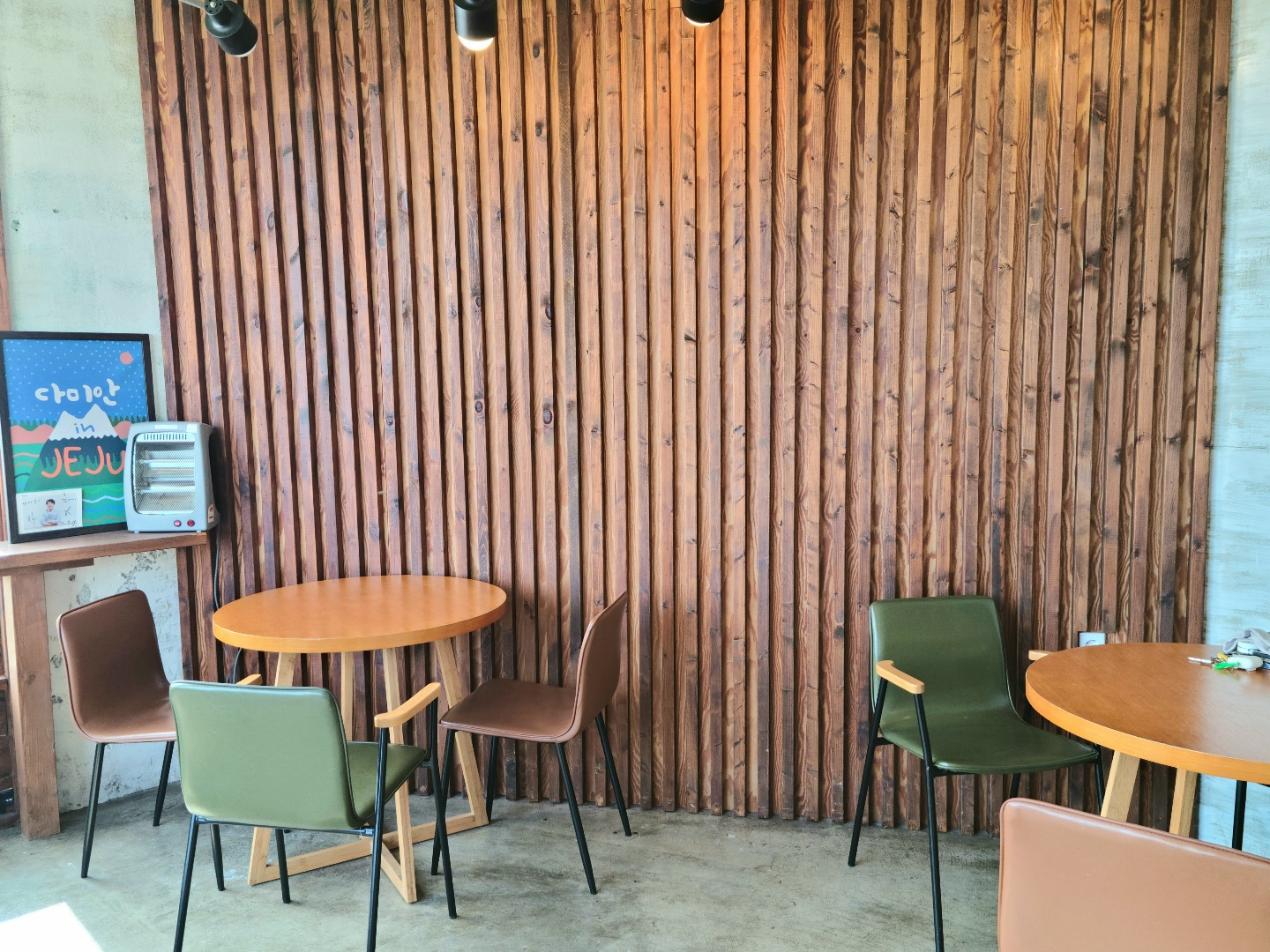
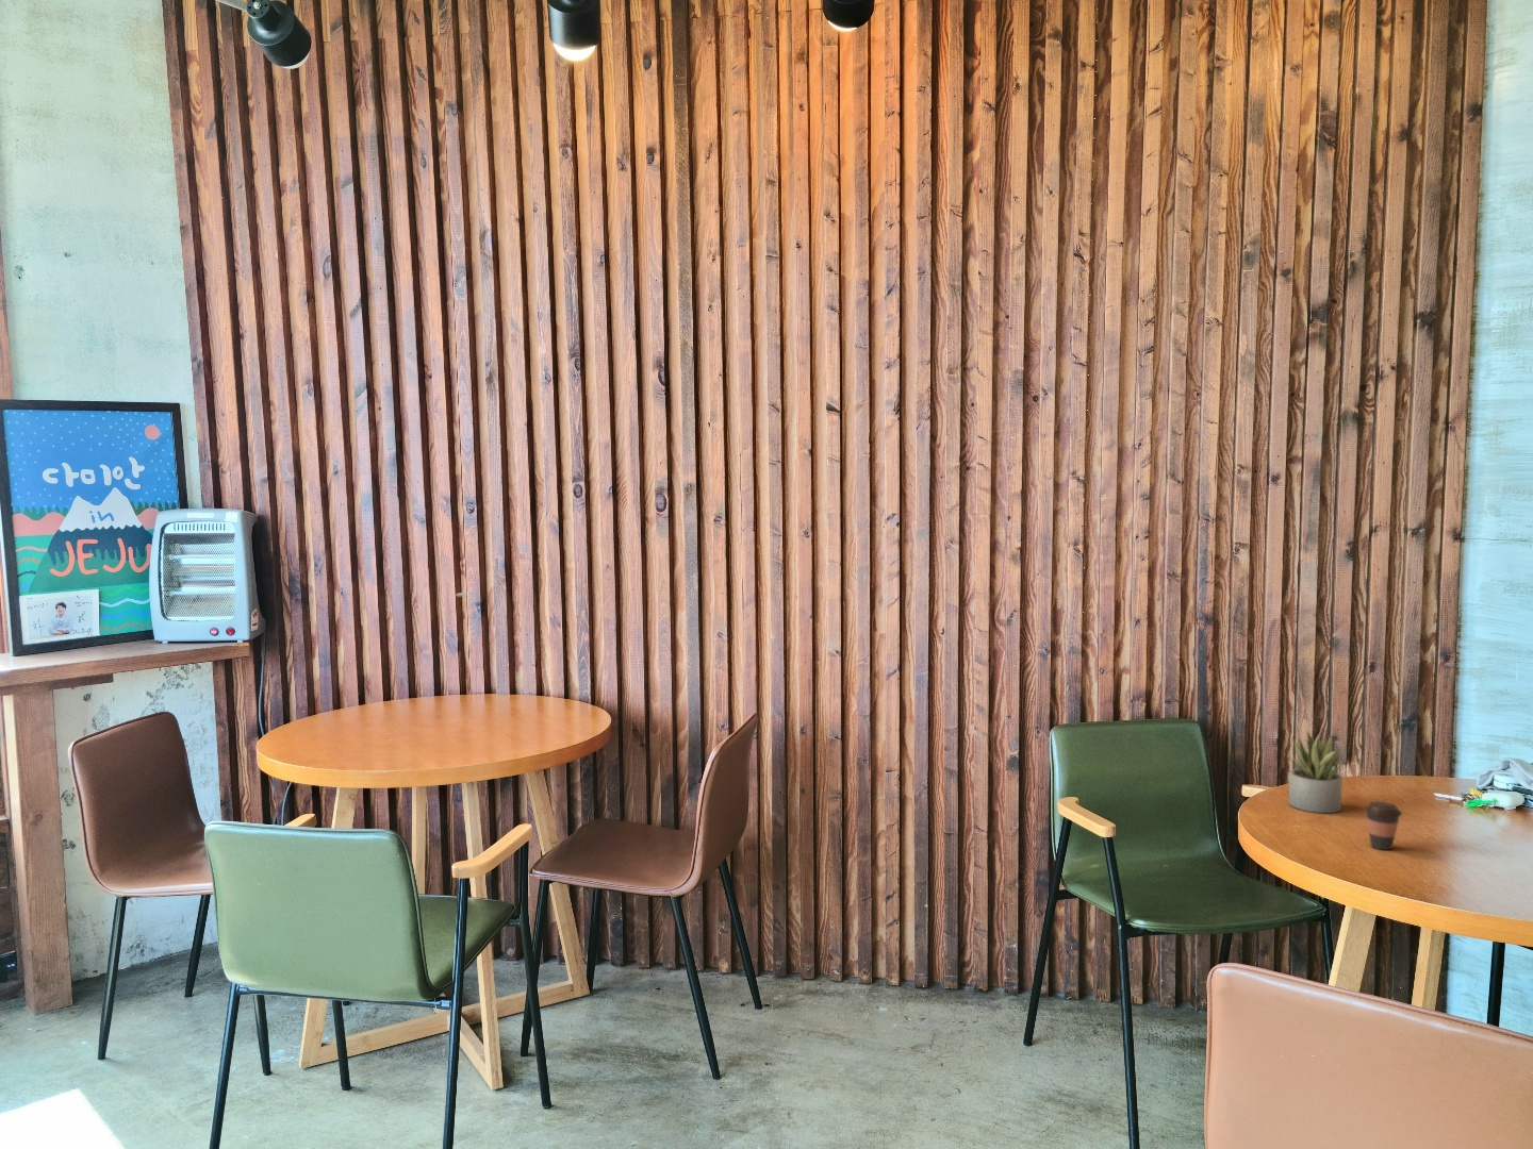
+ succulent plant [1286,730,1343,813]
+ coffee cup [1363,800,1403,851]
